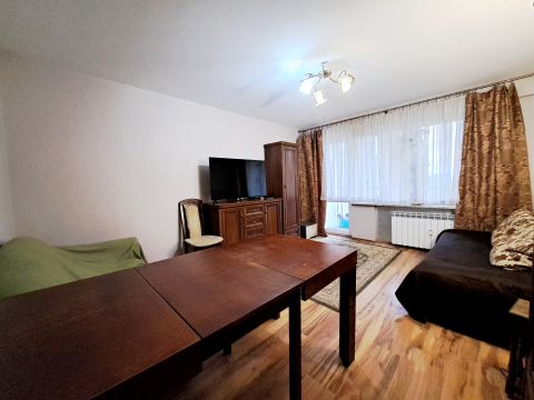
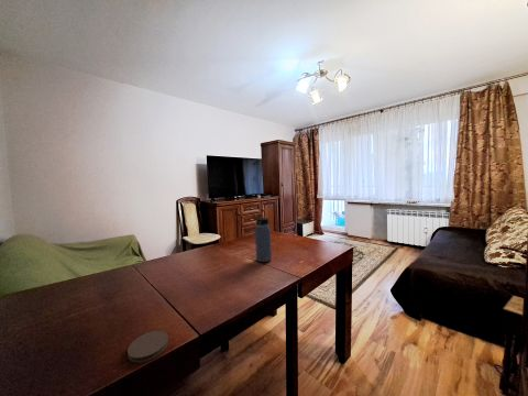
+ water bottle [252,211,273,263]
+ coaster [127,330,169,364]
